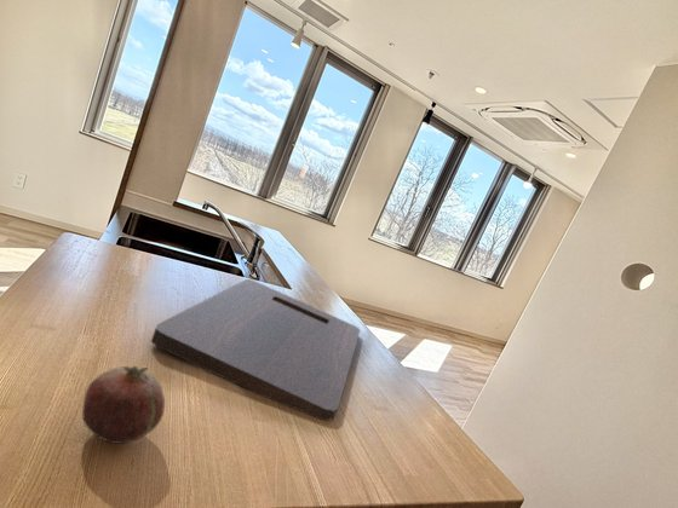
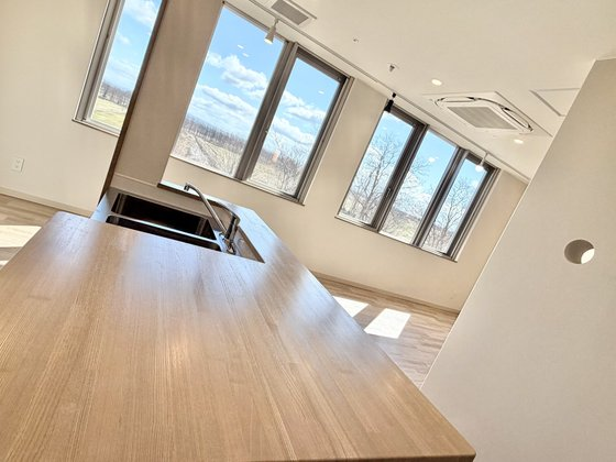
- fruit [81,365,166,445]
- cutting board [150,278,361,422]
